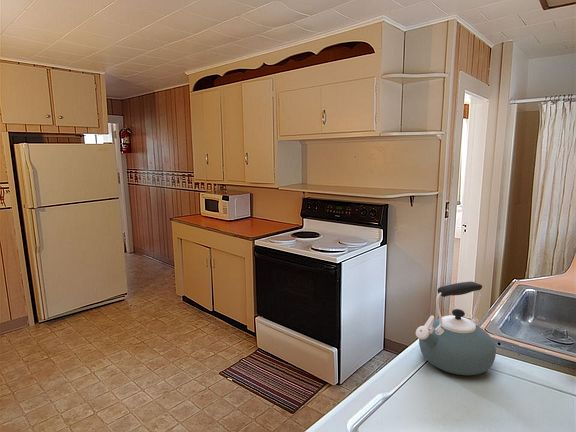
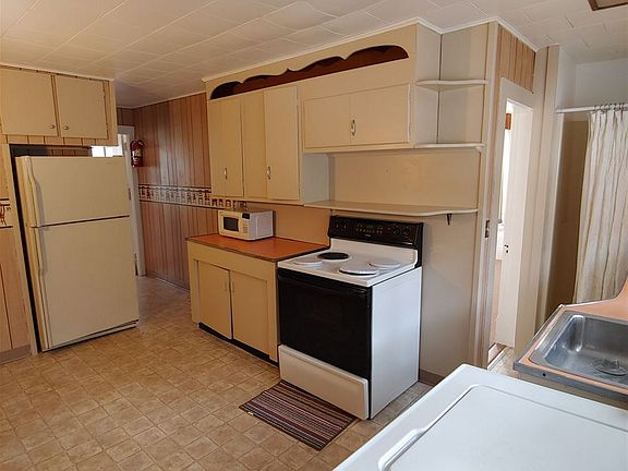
- kettle [415,281,497,376]
